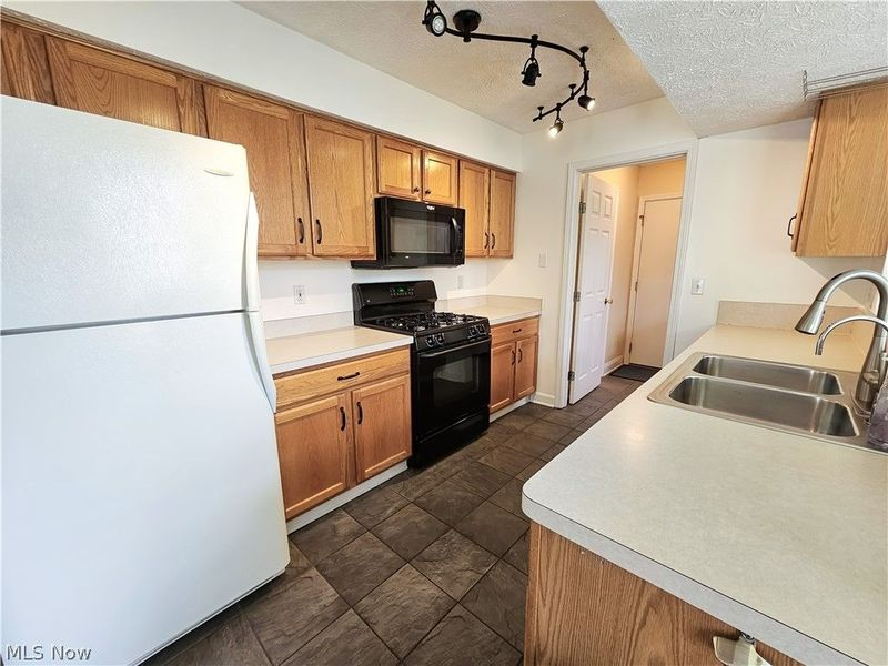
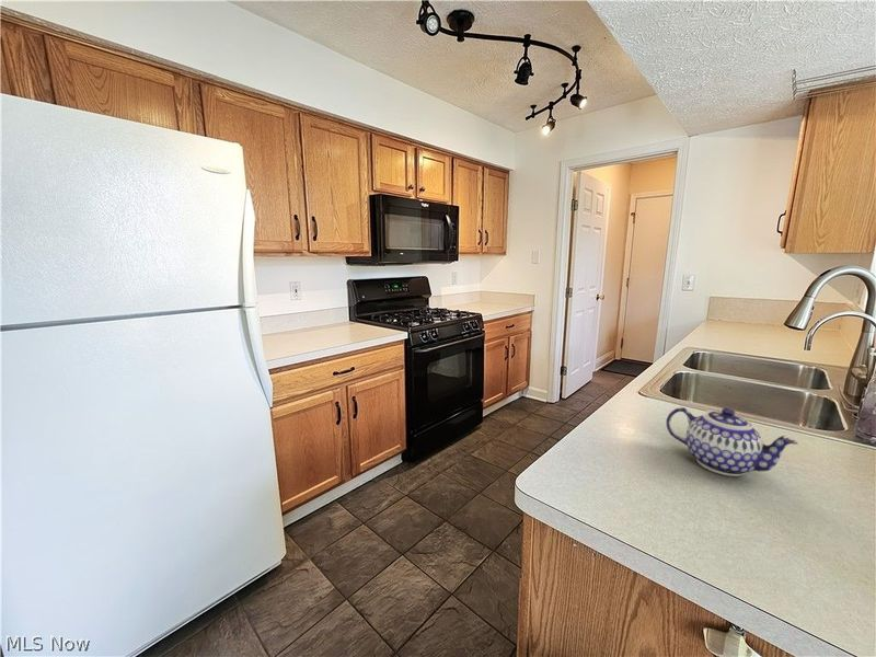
+ teapot [665,406,799,477]
